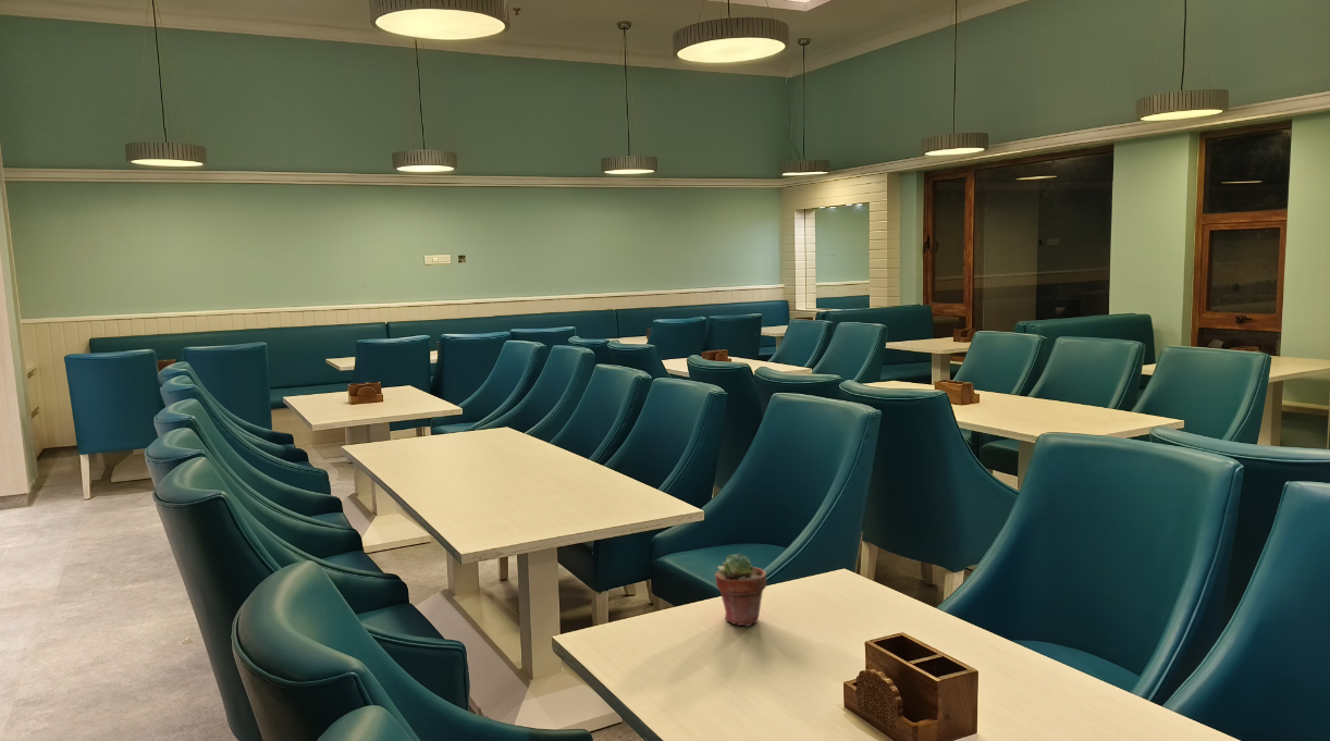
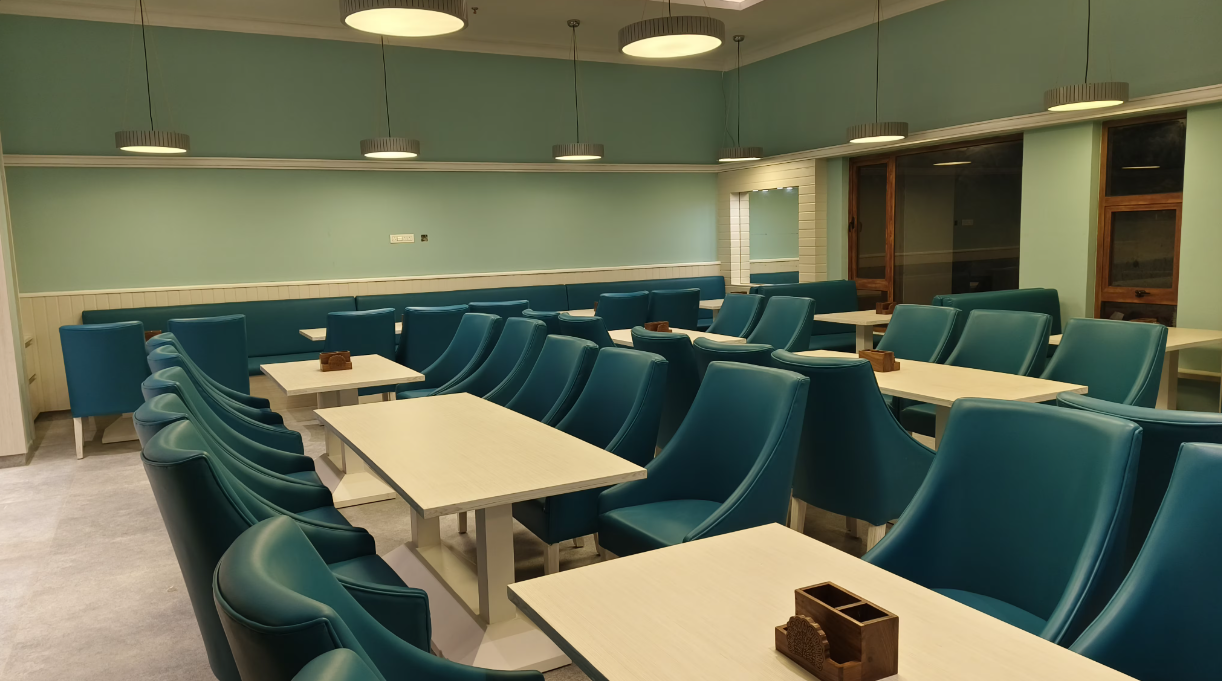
- potted succulent [714,553,767,628]
